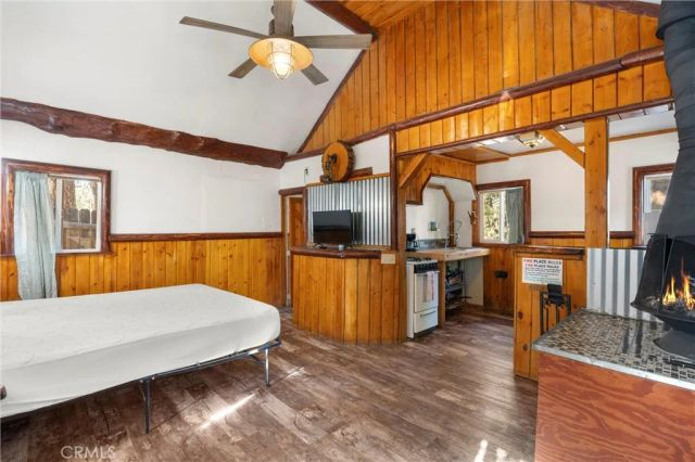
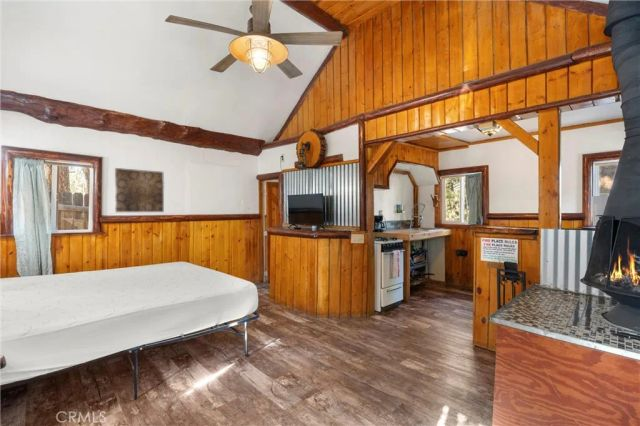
+ wall art [114,167,165,213]
